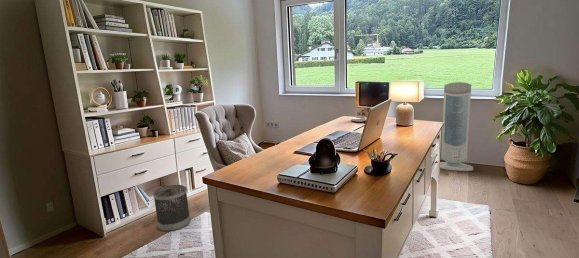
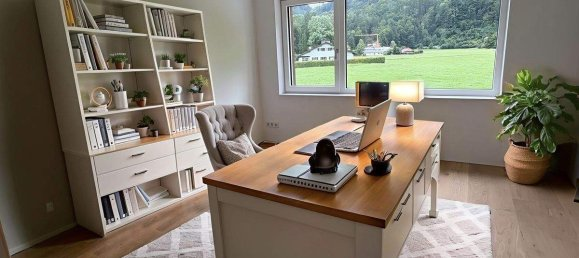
- wastebasket [152,184,191,232]
- air purifier [439,81,474,172]
